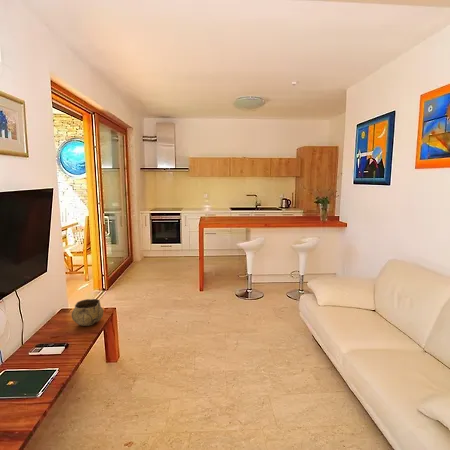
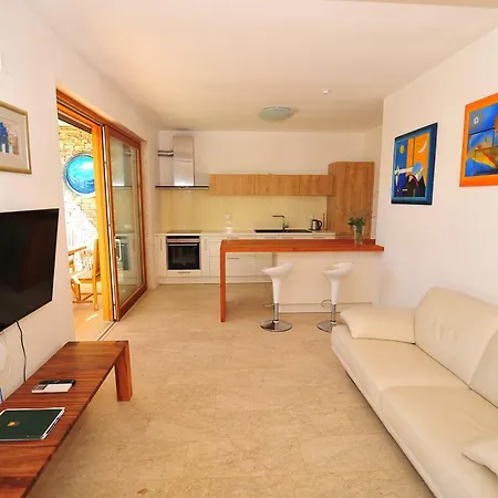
- decorative bowl [71,298,104,327]
